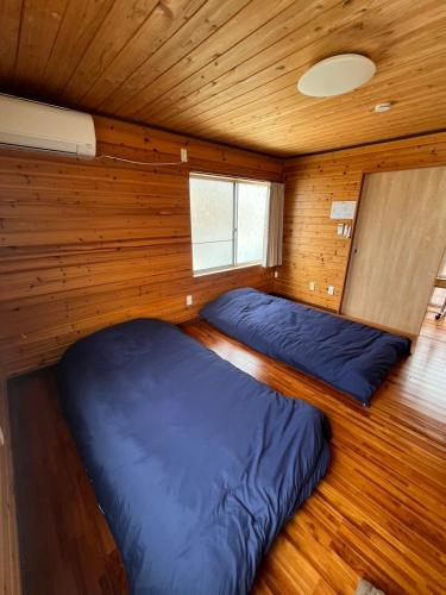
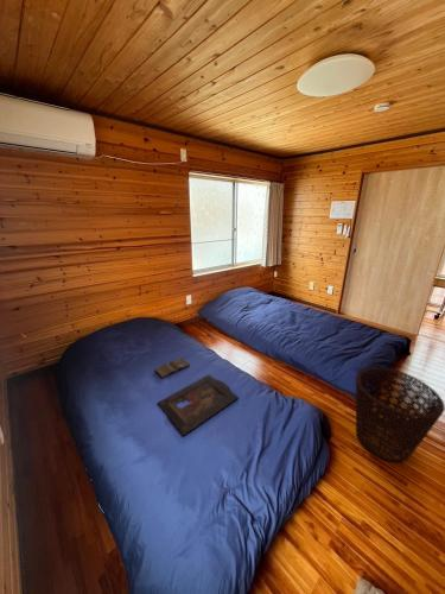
+ tray [157,374,240,437]
+ diary [154,356,191,379]
+ basket [355,366,445,465]
